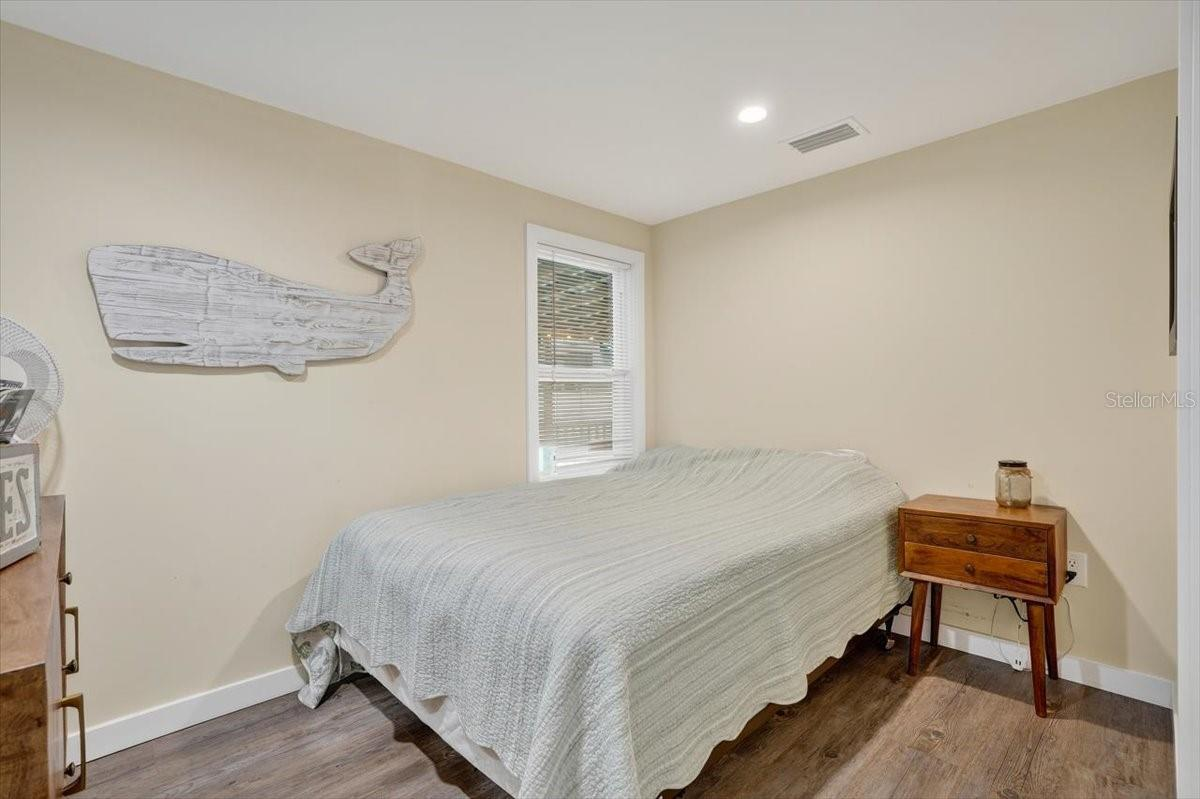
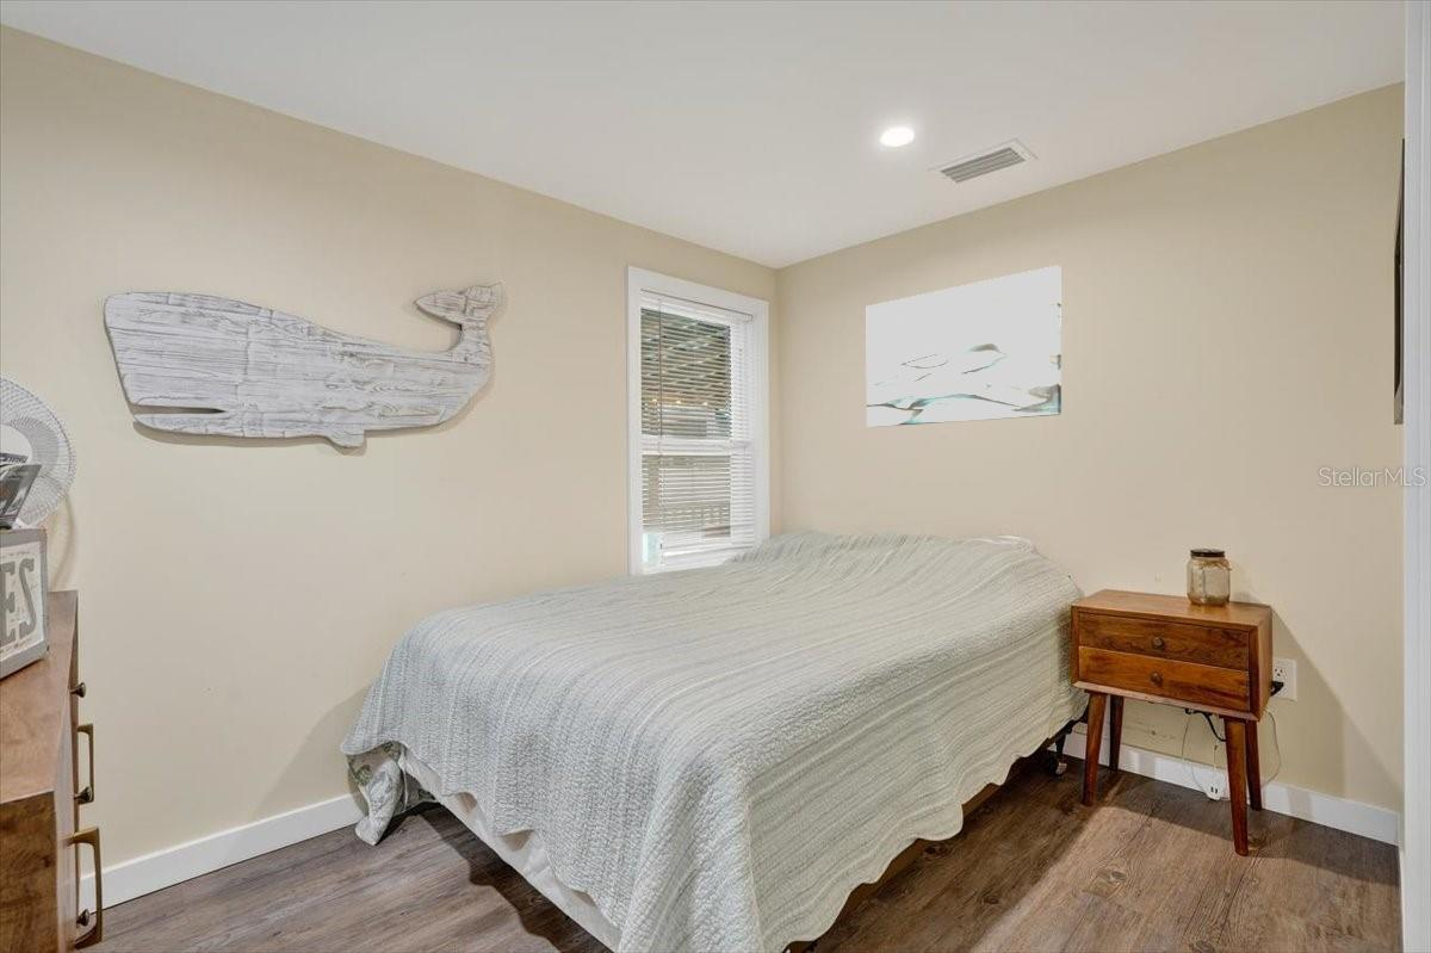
+ wall art [866,265,1063,428]
